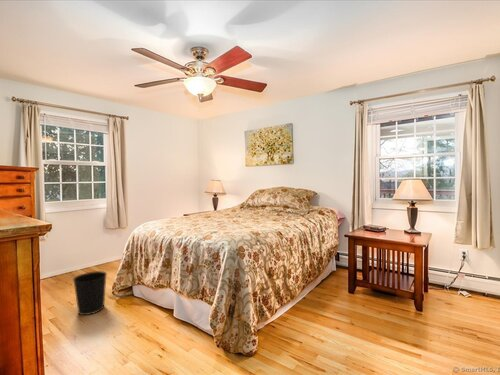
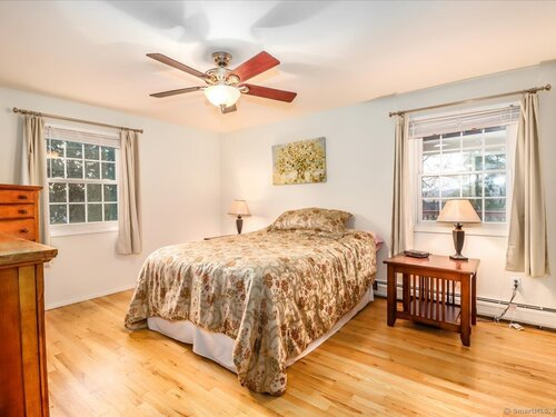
- wastebasket [72,270,108,316]
